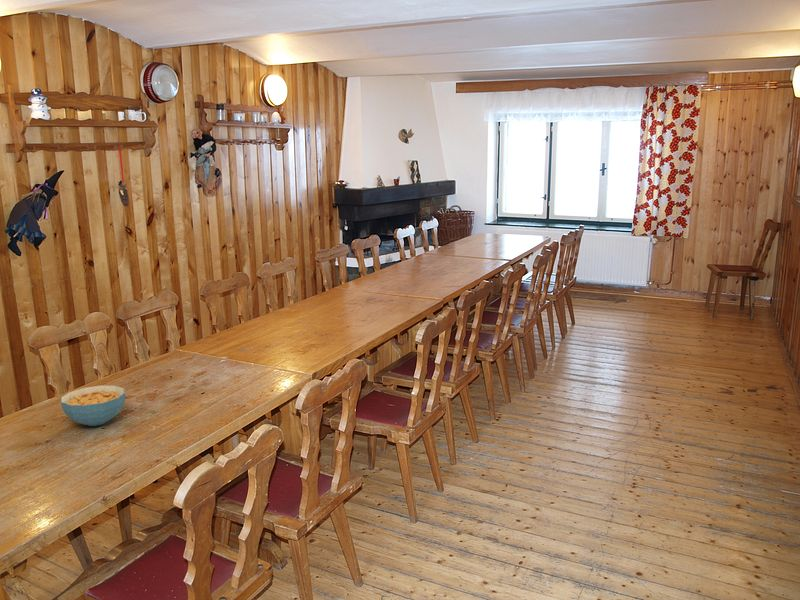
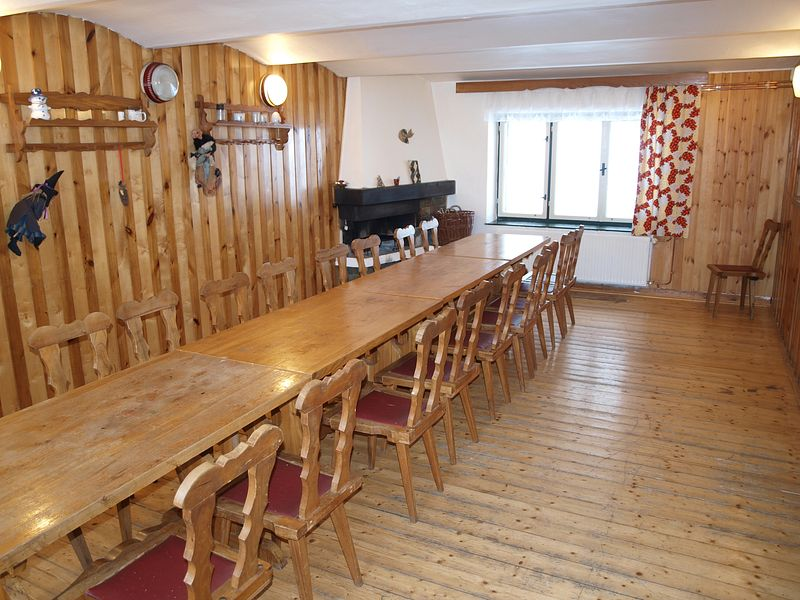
- cereal bowl [60,384,127,427]
